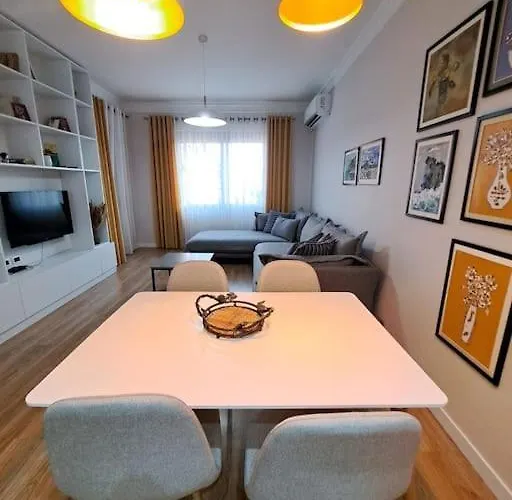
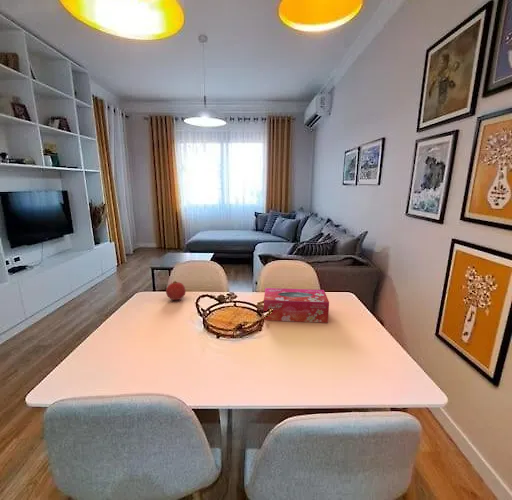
+ fruit [165,280,187,301]
+ tissue box [263,287,330,324]
